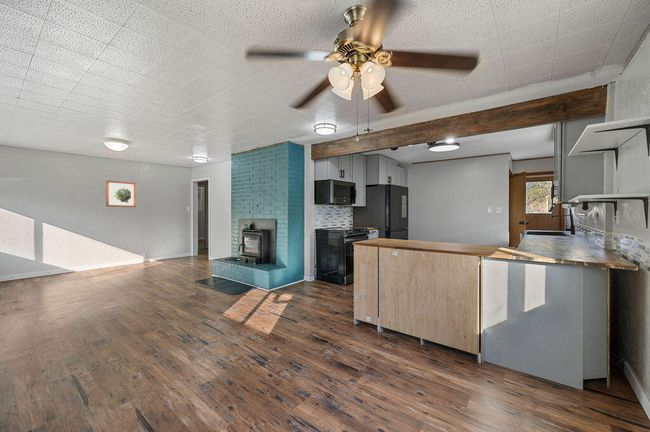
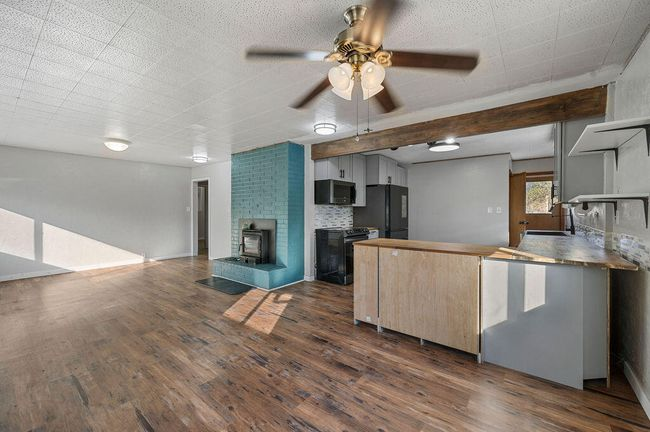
- wall art [105,180,137,208]
